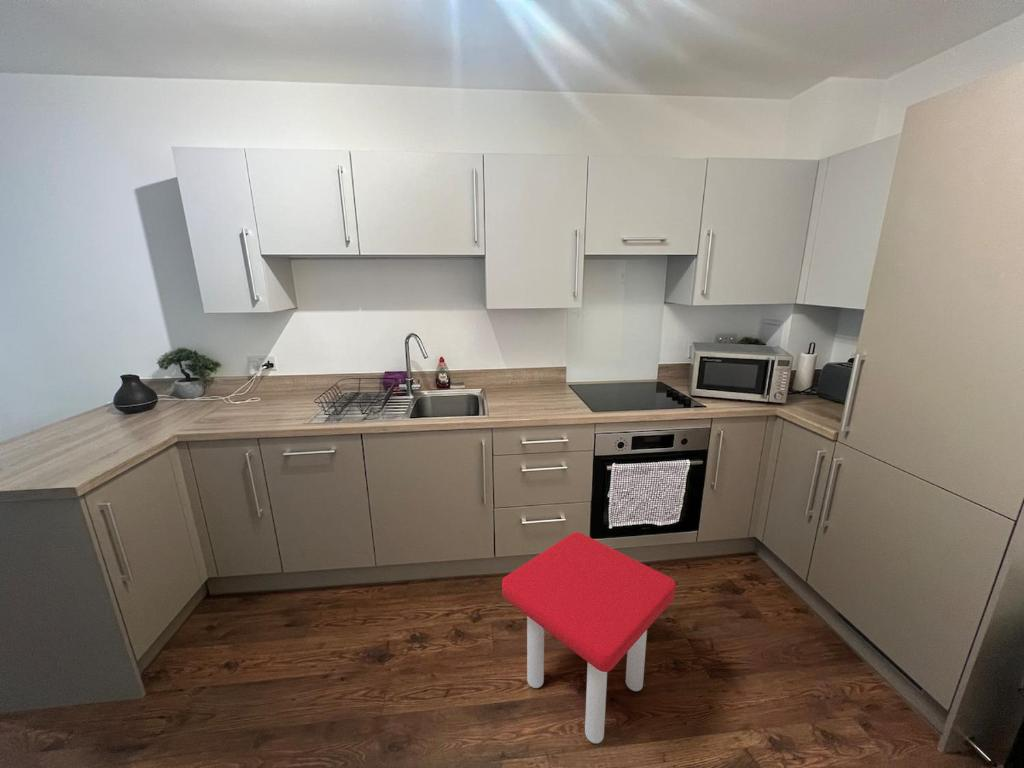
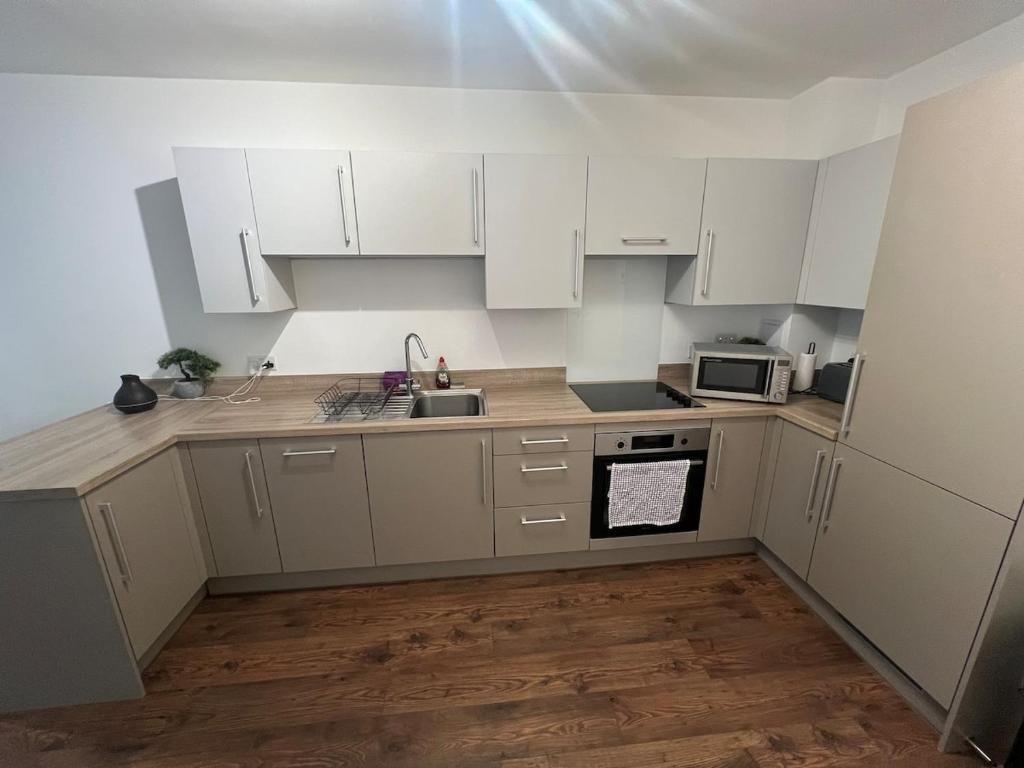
- stool [501,531,676,744]
